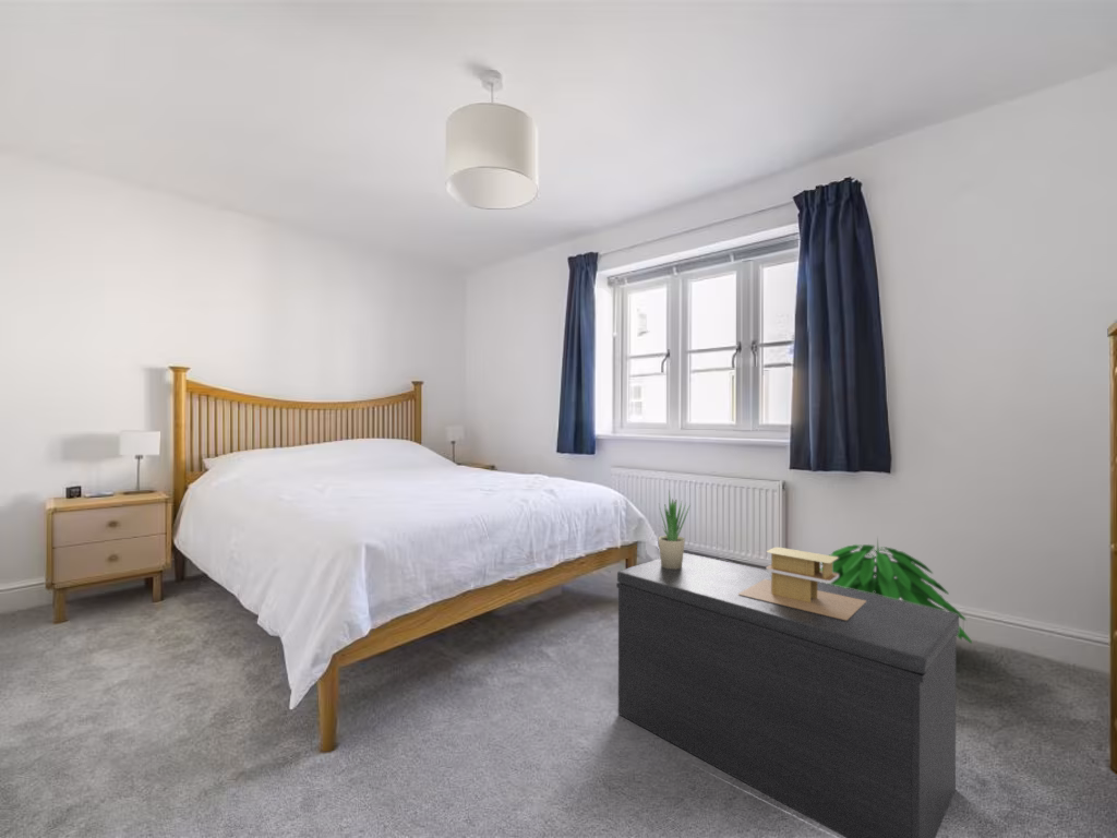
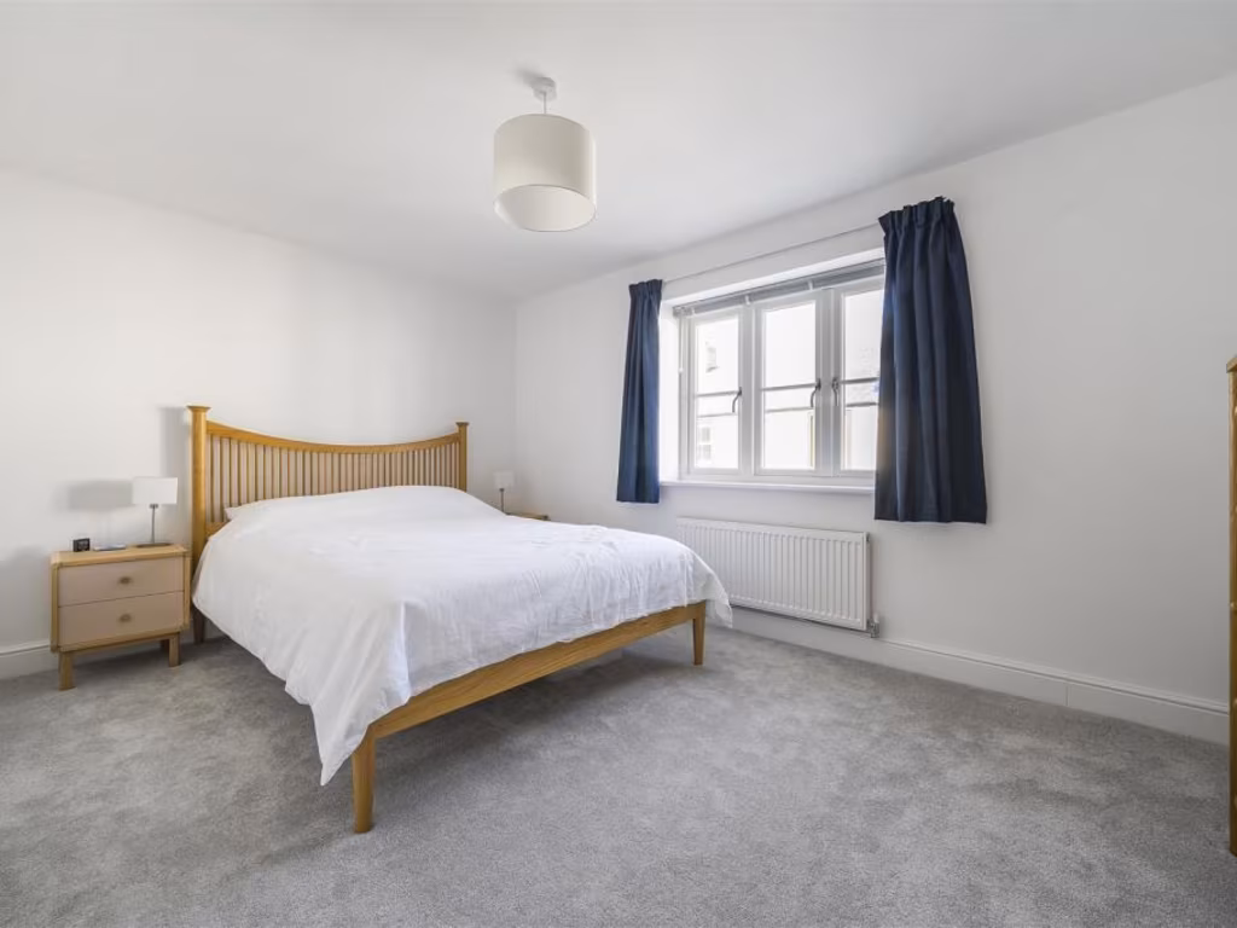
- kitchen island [737,547,866,620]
- bench [615,552,960,838]
- potted plant [658,488,692,568]
- indoor plant [820,535,973,645]
